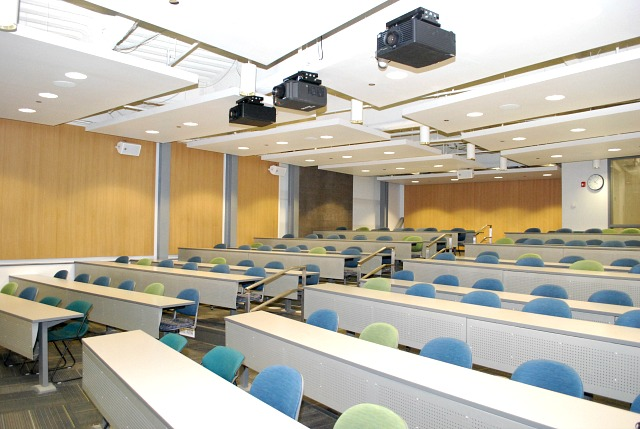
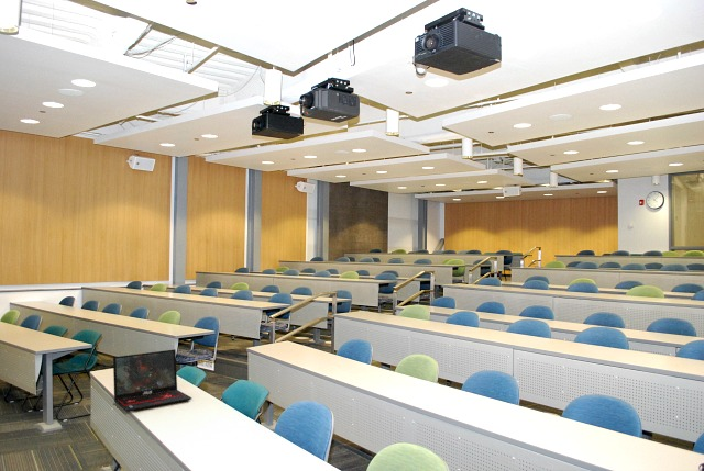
+ laptop [112,348,193,413]
